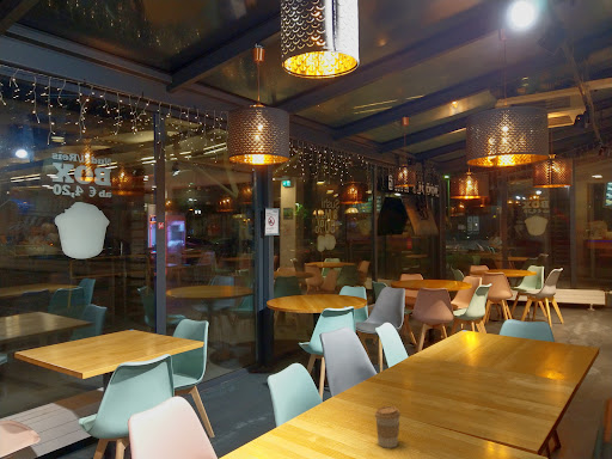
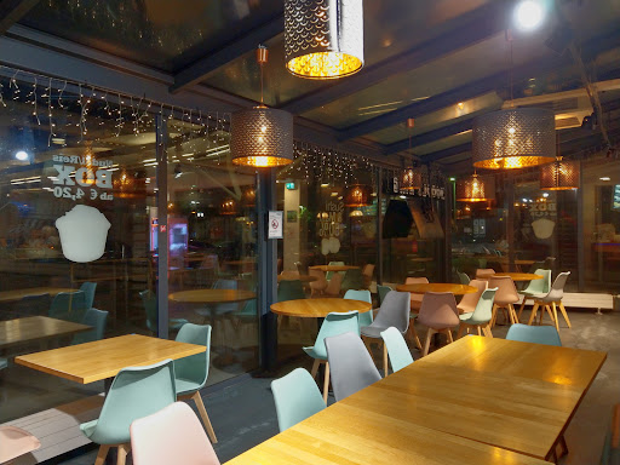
- coffee cup [374,405,402,449]
